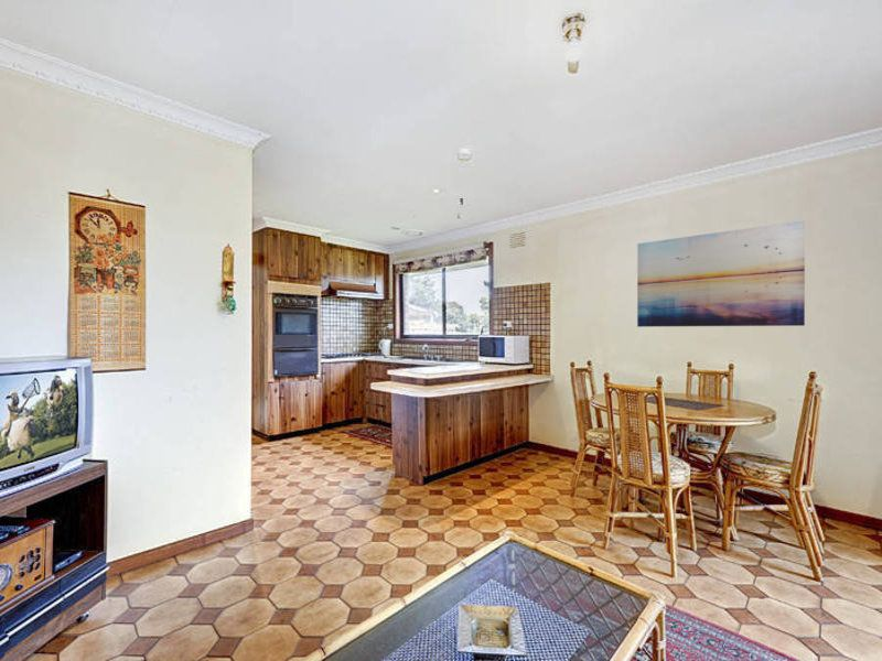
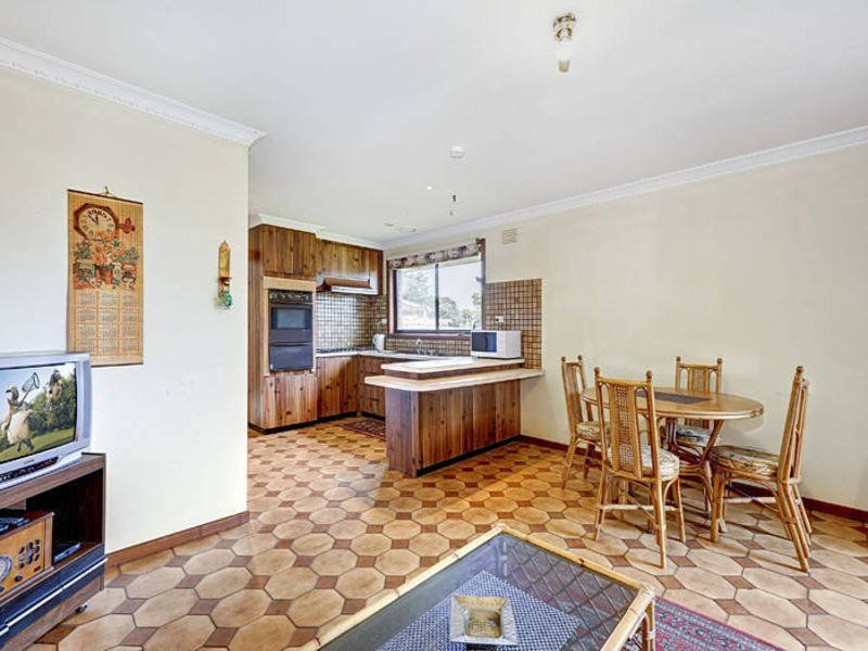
- wall art [636,219,806,328]
